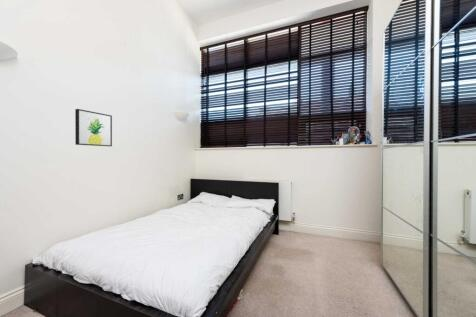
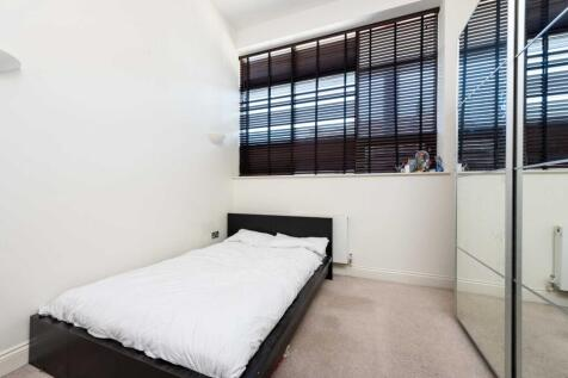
- wall art [74,108,113,147]
